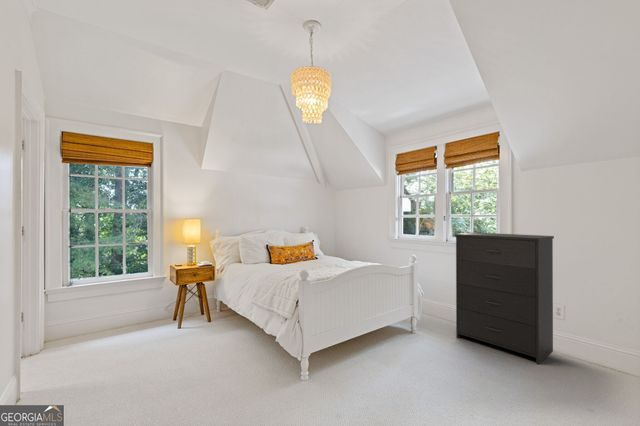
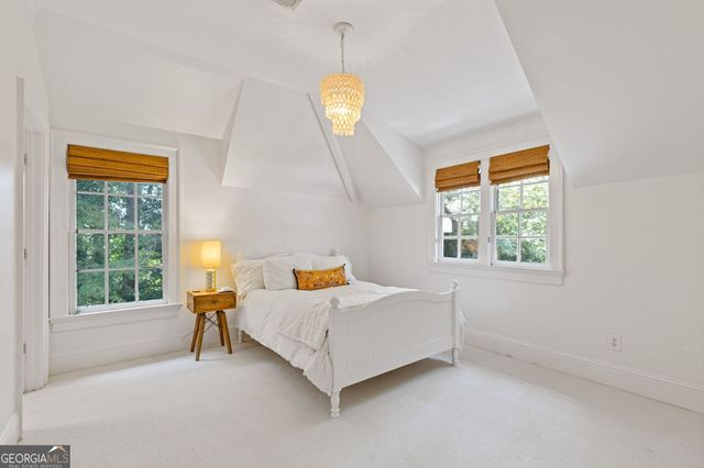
- dresser [454,231,555,365]
